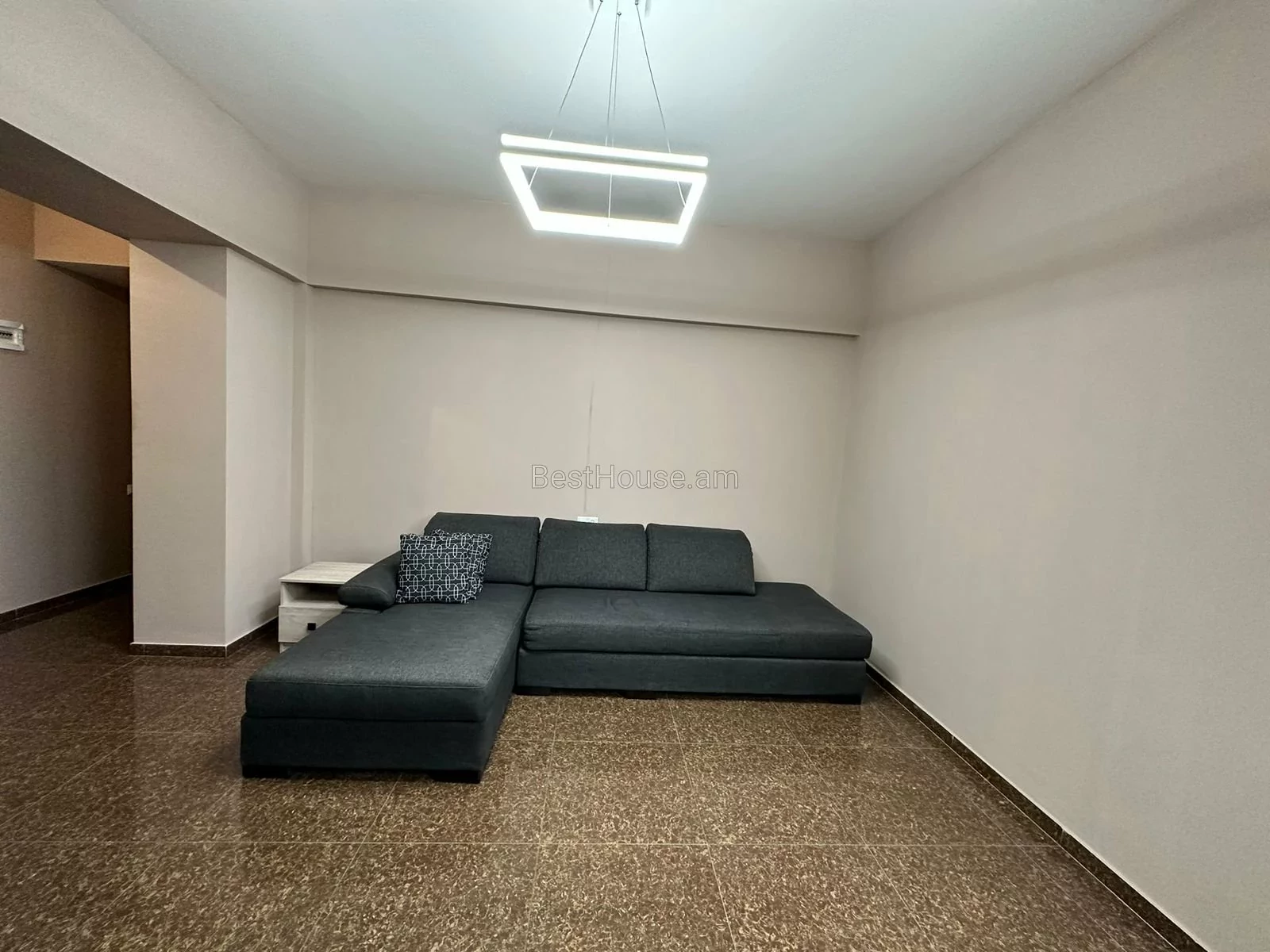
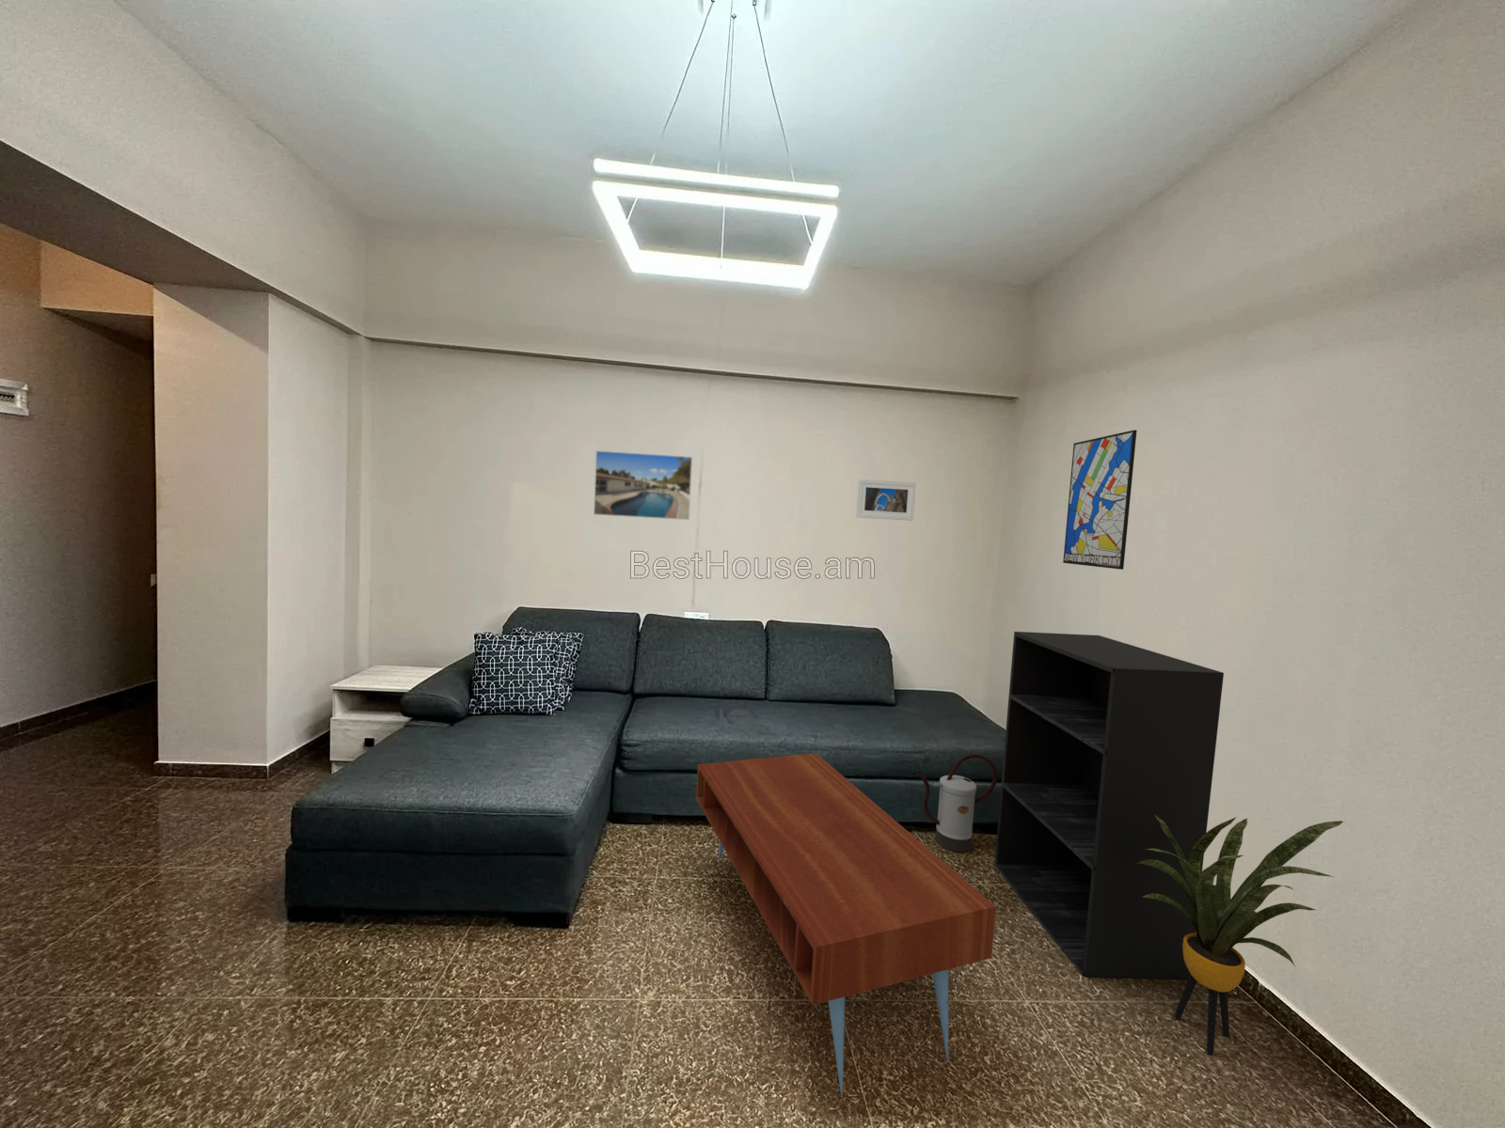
+ watering can [916,752,998,853]
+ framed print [593,450,693,521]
+ bookshelf [993,630,1224,980]
+ wall art [1062,429,1138,571]
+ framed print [856,479,917,521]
+ house plant [1134,815,1344,1056]
+ coffee table [696,752,997,1098]
